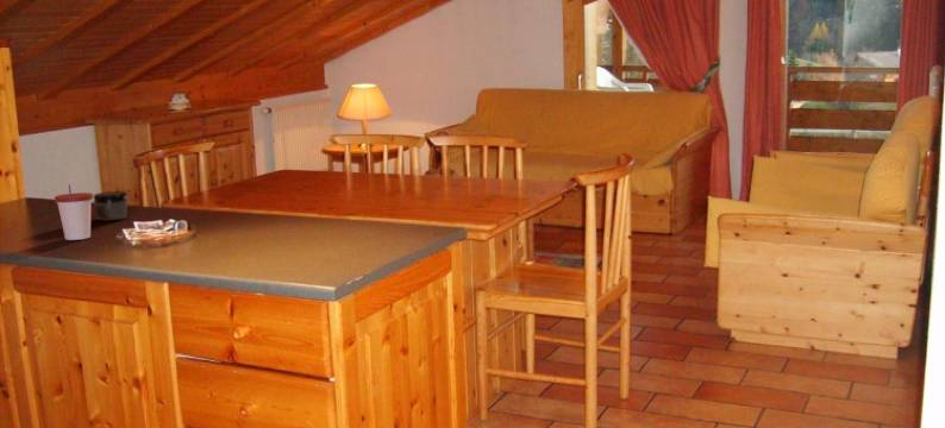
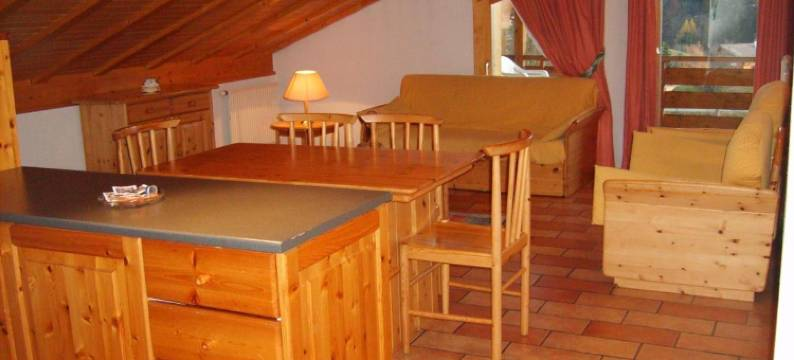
- jar [92,190,130,222]
- cup [54,183,94,241]
